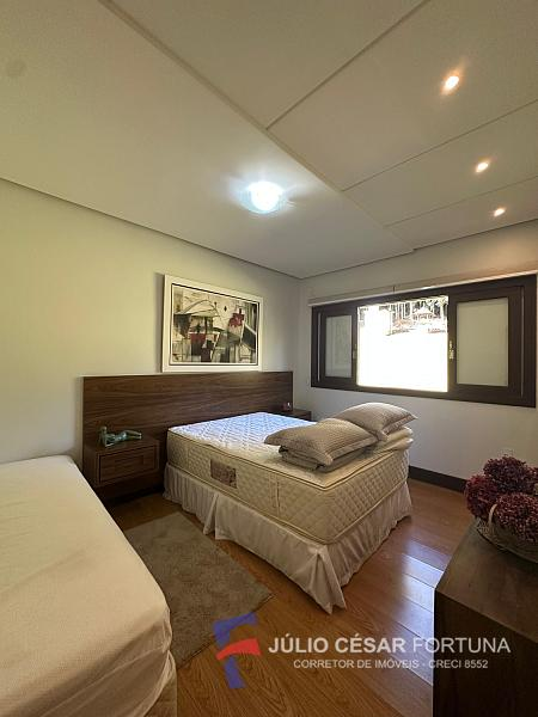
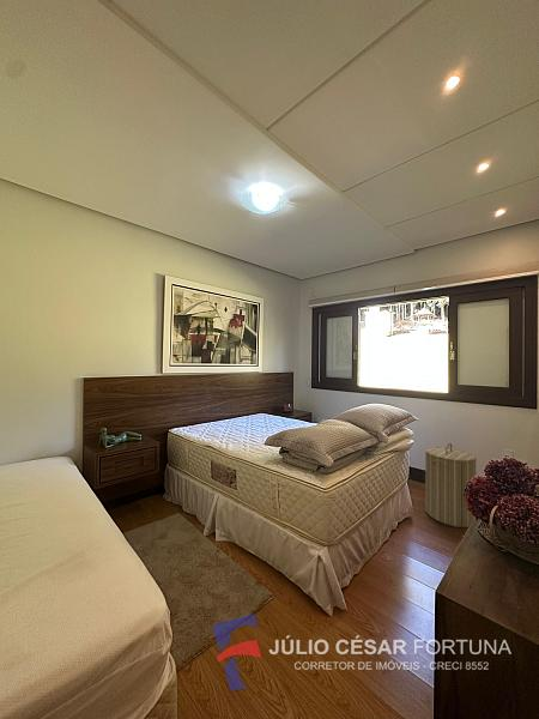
+ laundry hamper [424,442,477,528]
